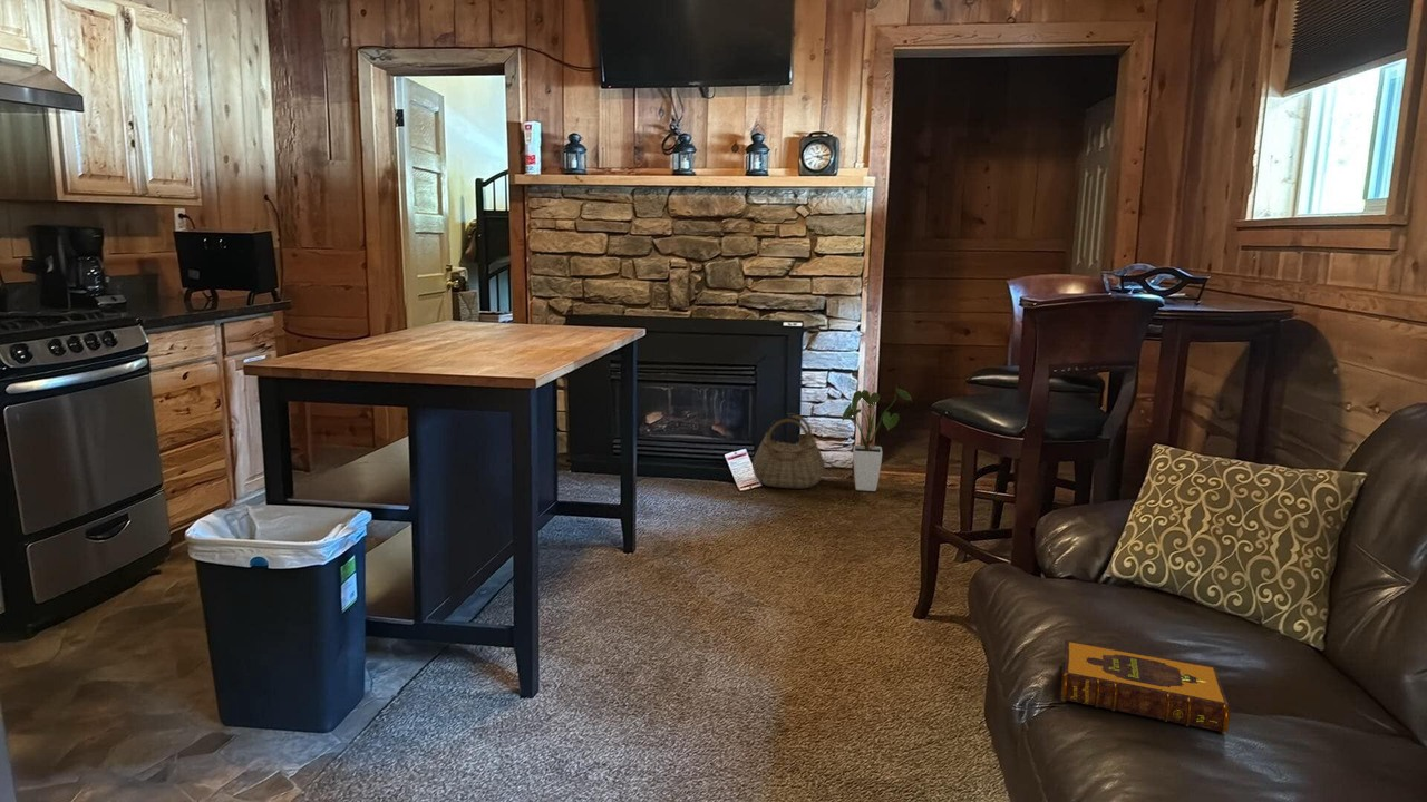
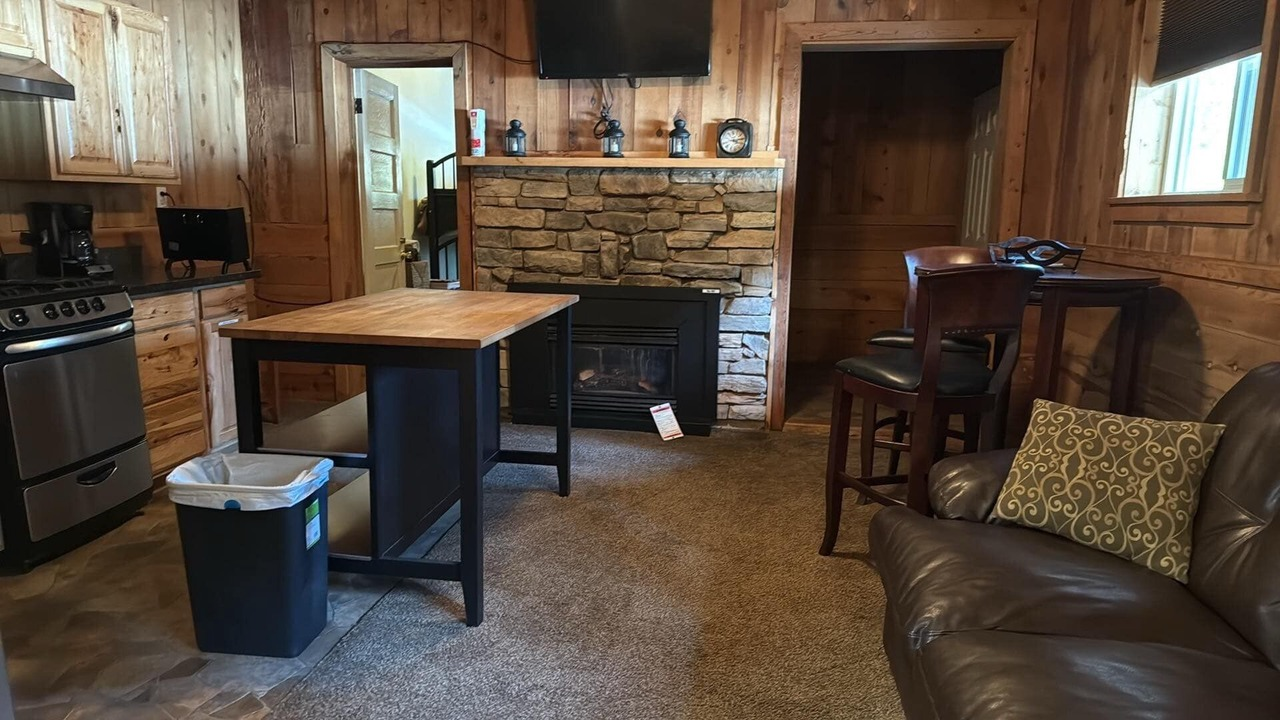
- hardback book [1060,639,1231,735]
- basket [751,414,826,490]
- house plant [841,385,913,492]
